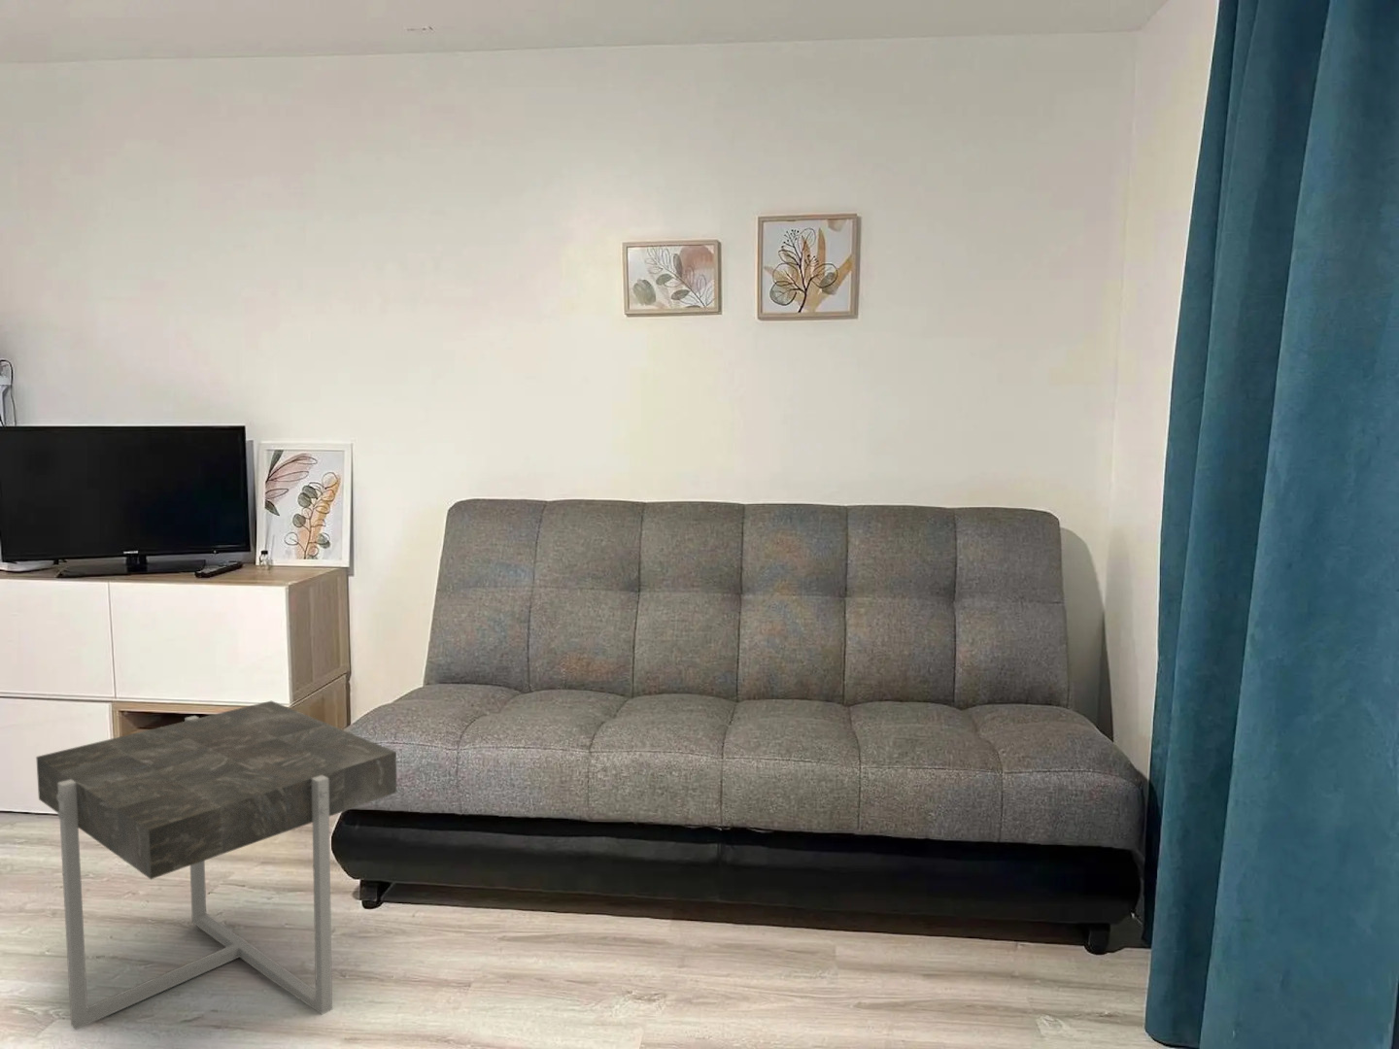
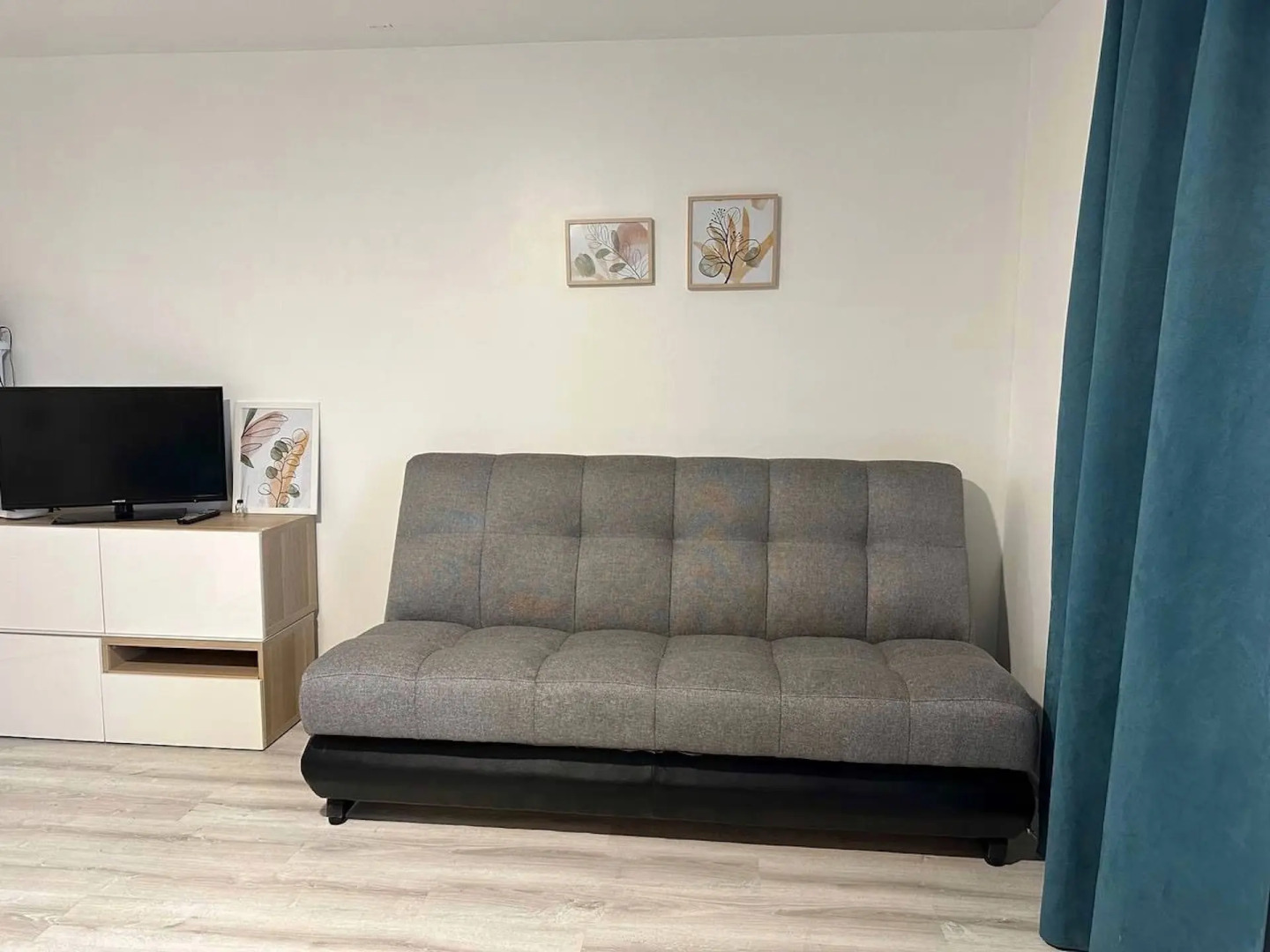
- side table [35,701,398,1030]
